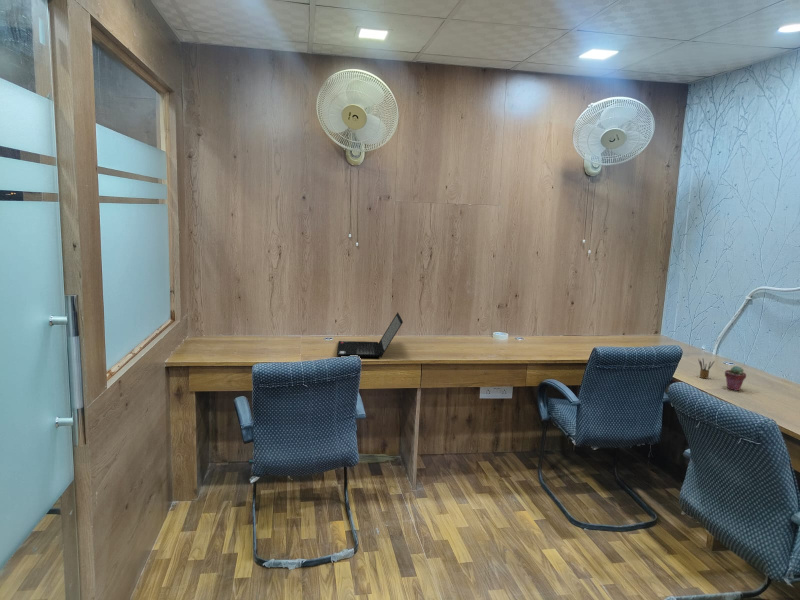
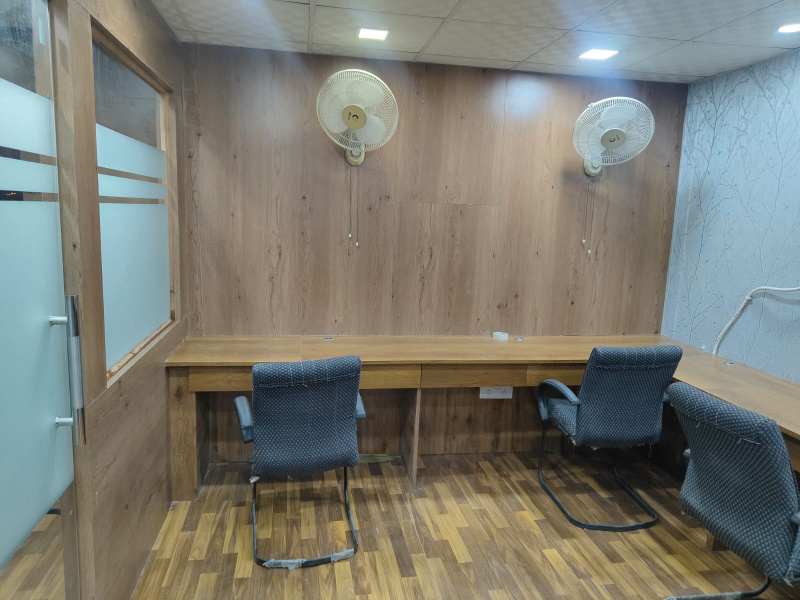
- laptop computer [336,312,404,358]
- pencil box [697,357,715,379]
- potted succulent [724,365,747,392]
